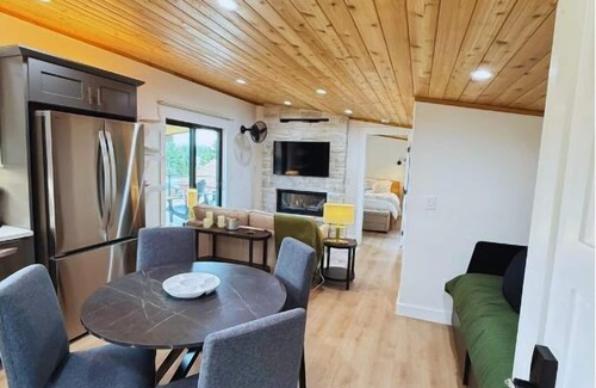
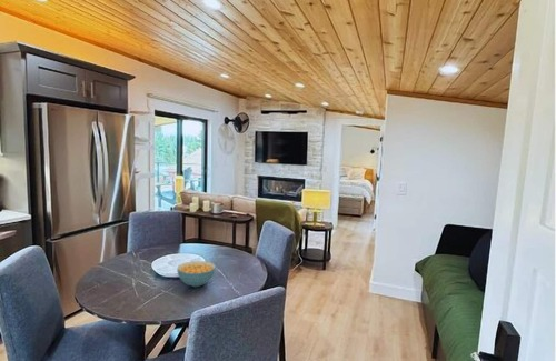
+ cereal bowl [176,260,216,288]
